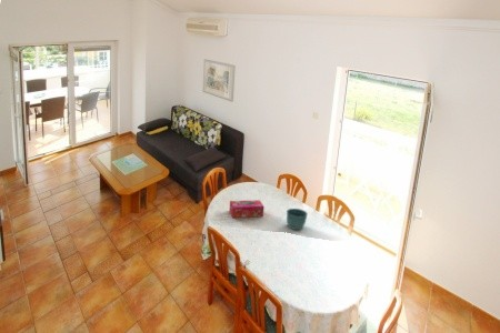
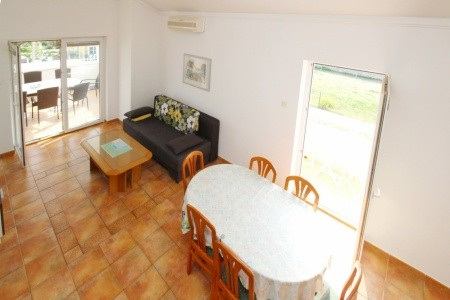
- tissue box [229,199,266,219]
- flower pot [286,208,309,231]
